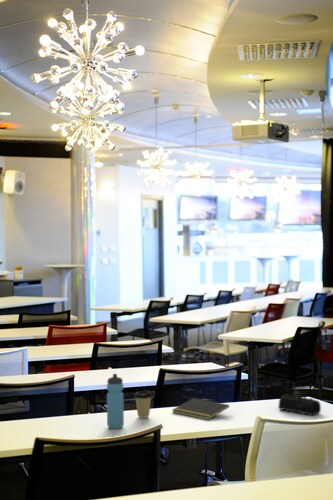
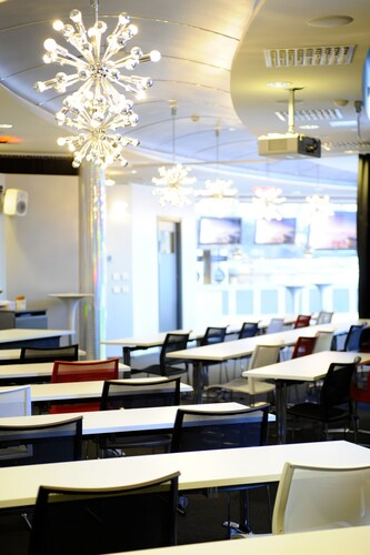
- coffee cup [133,390,154,419]
- notepad [171,397,230,421]
- pencil case [277,390,322,416]
- water bottle [106,373,125,430]
